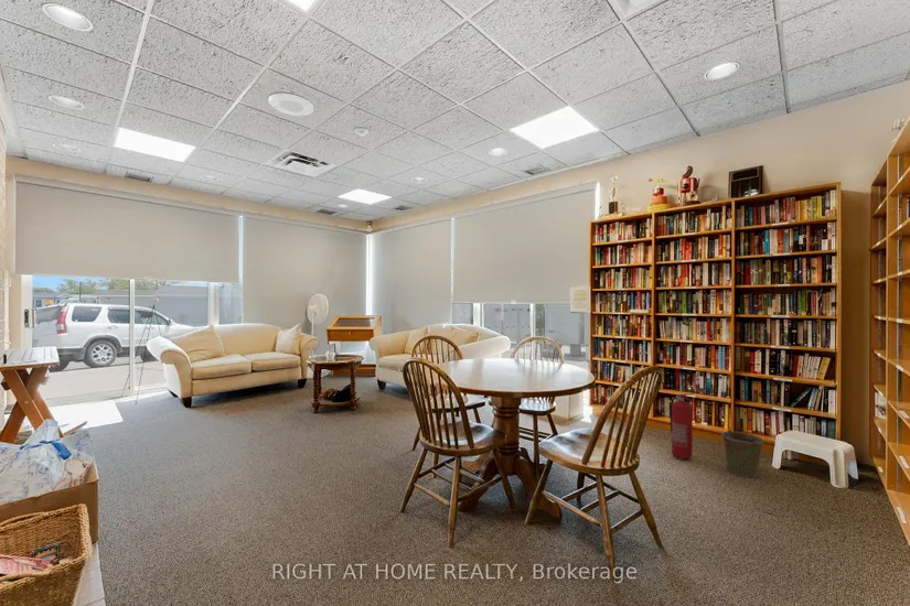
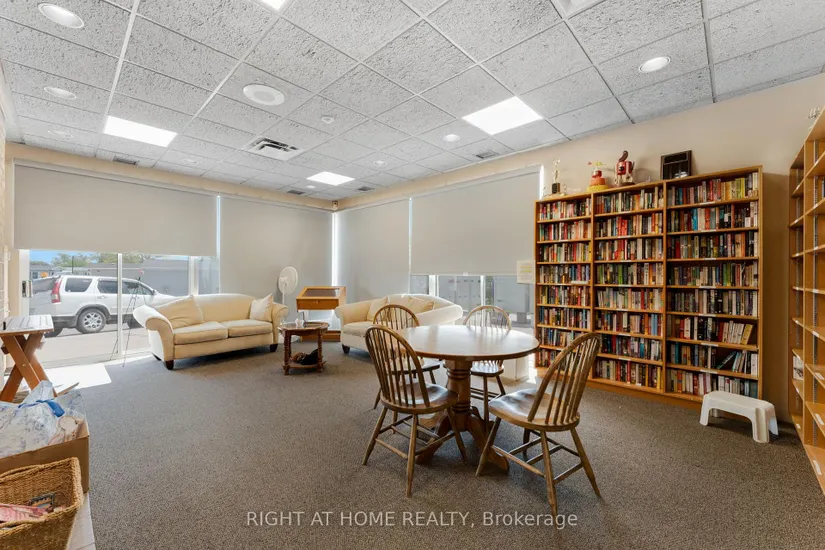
- fire extinguisher [670,392,696,461]
- bucket [718,428,766,478]
